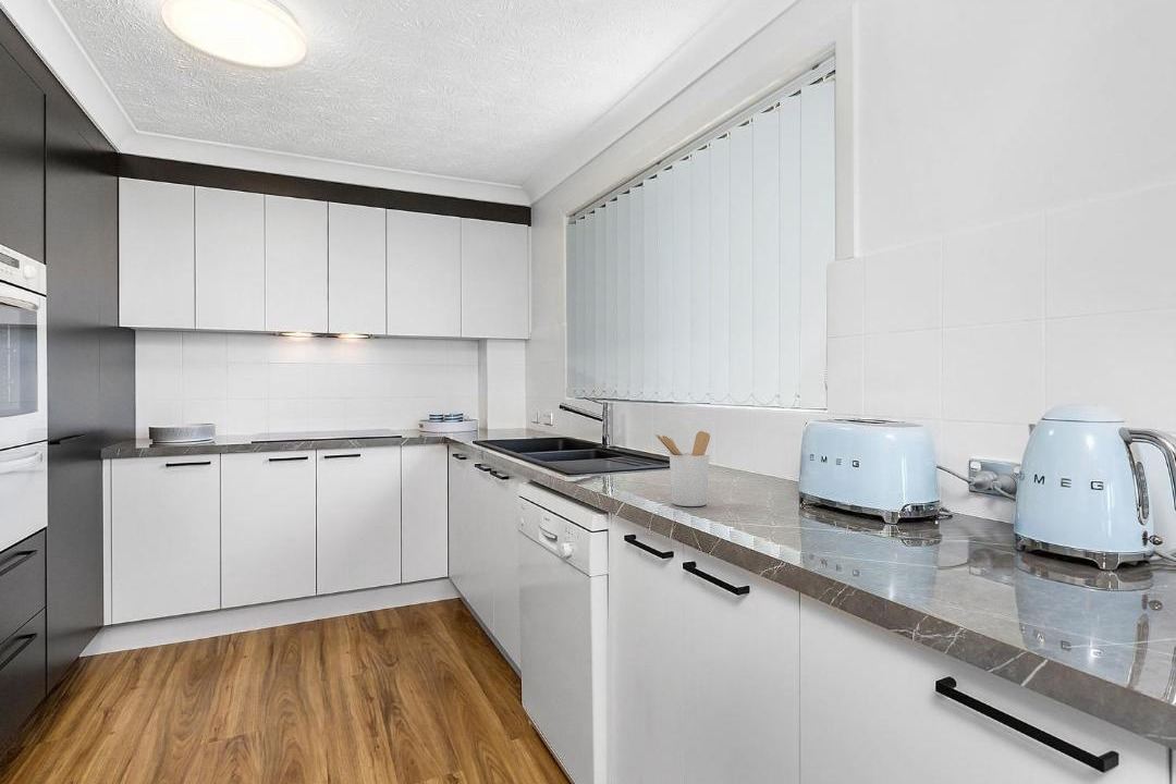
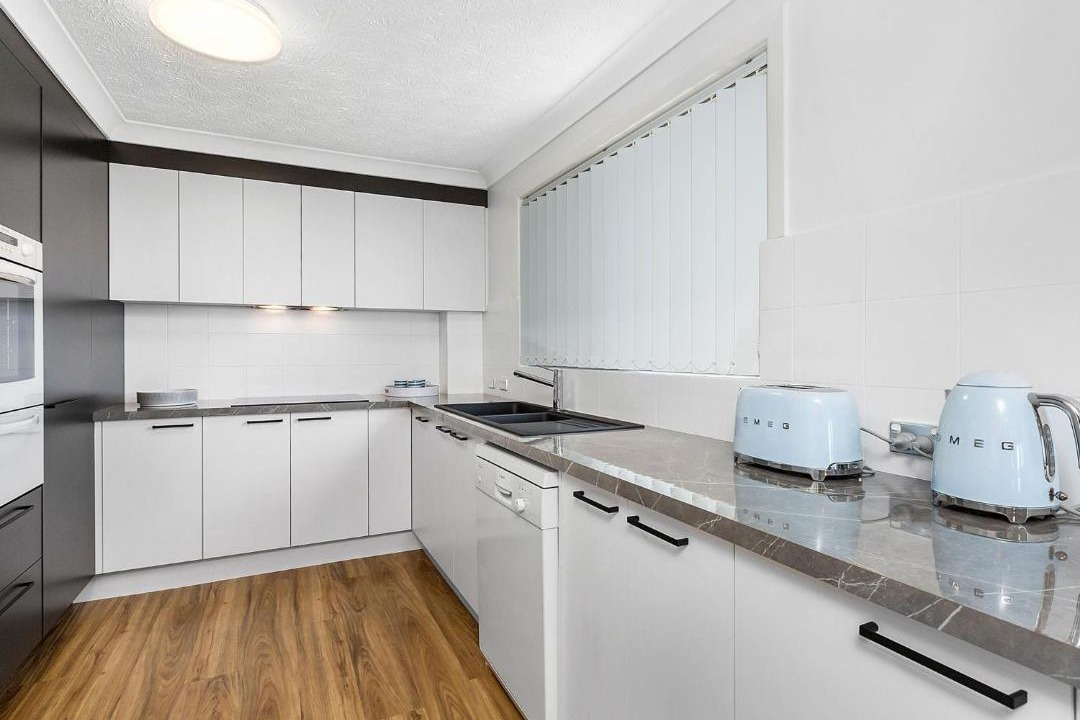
- utensil holder [653,430,711,507]
